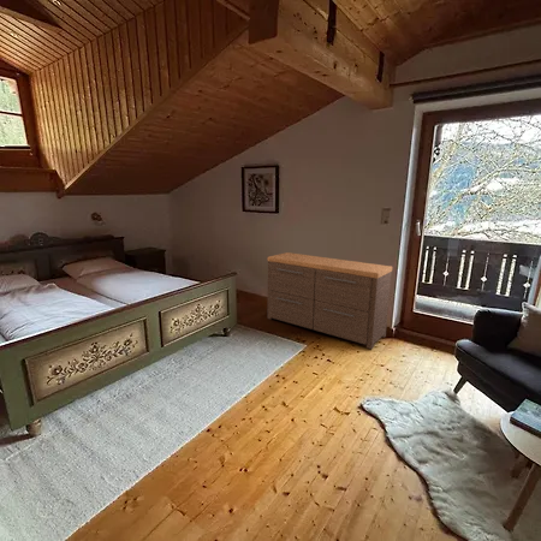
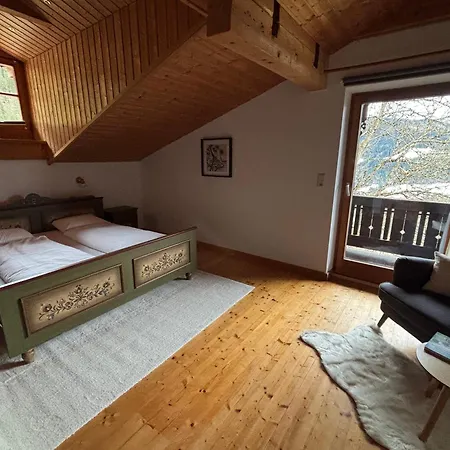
- dresser [266,251,393,350]
